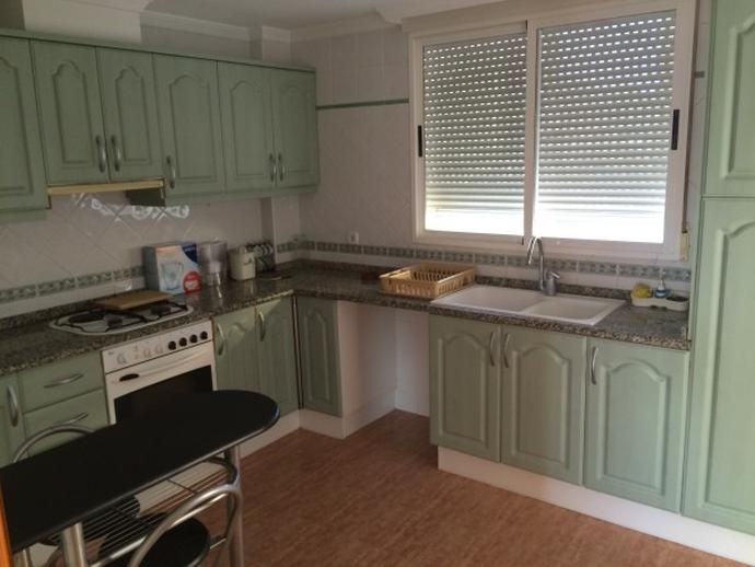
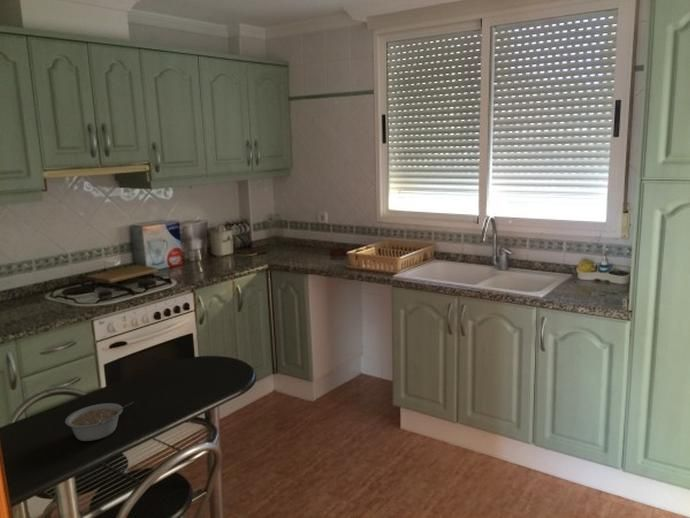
+ legume [64,400,135,442]
